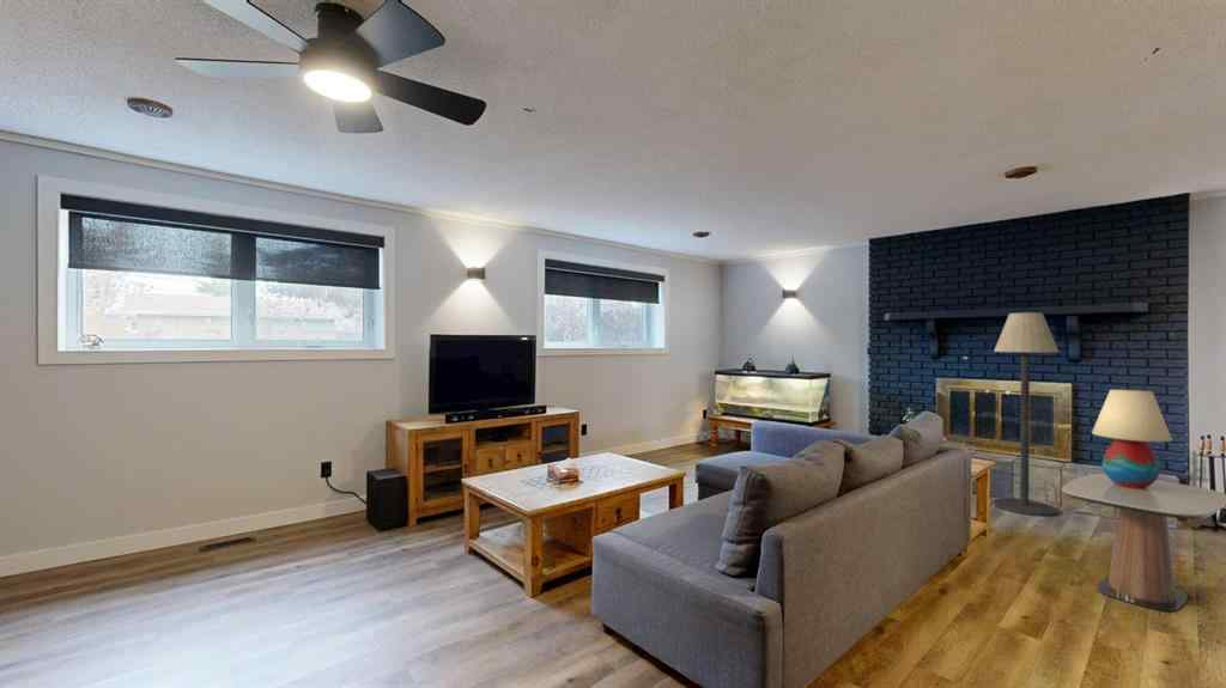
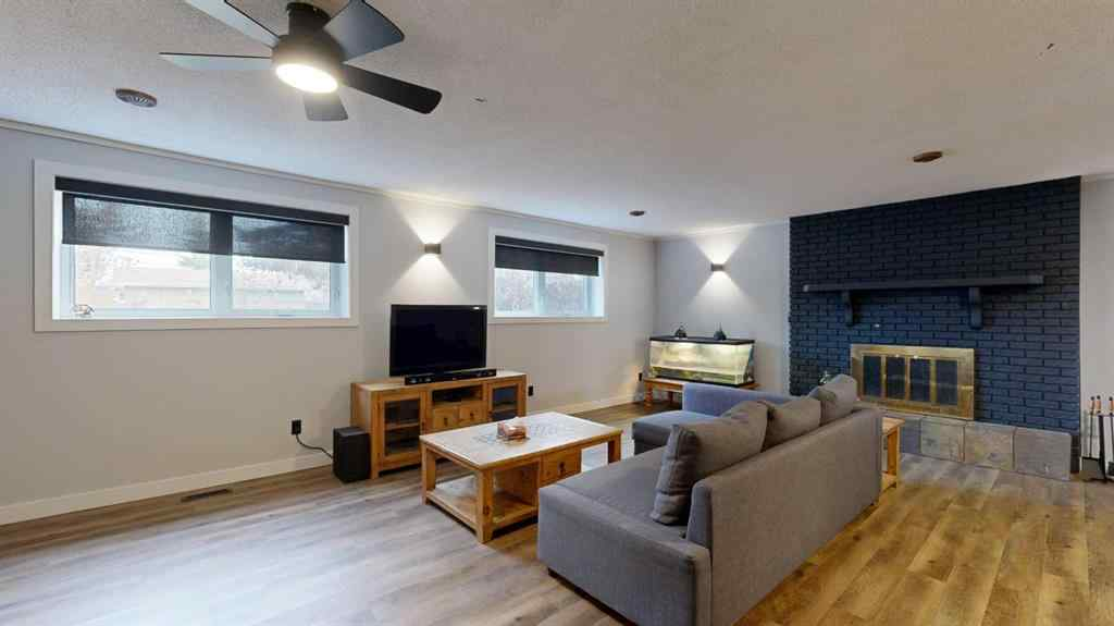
- side table [1061,473,1226,613]
- floor lamp [993,311,1060,517]
- table lamp [1091,389,1173,488]
